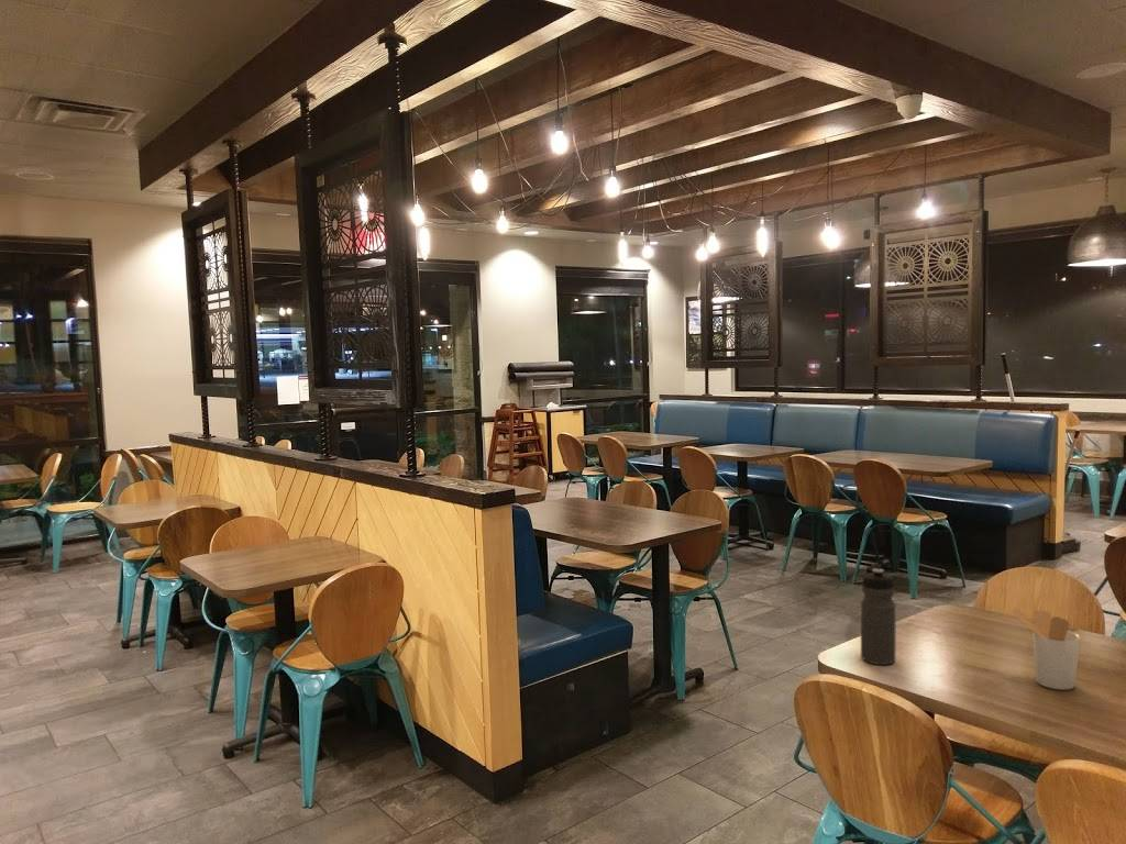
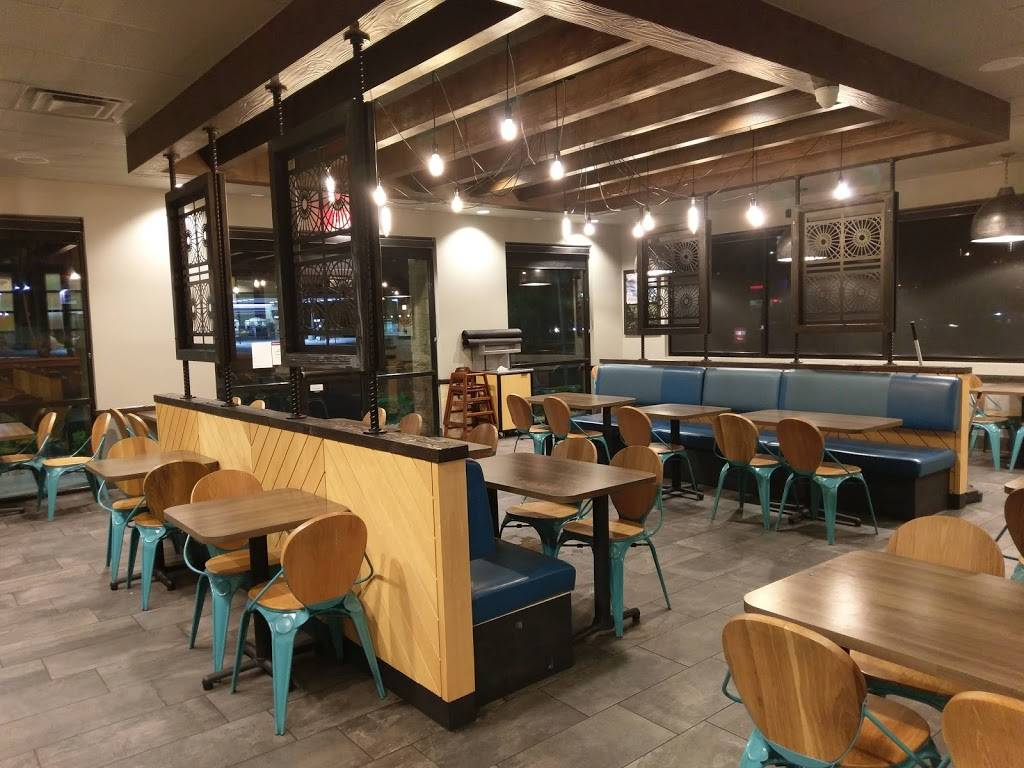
- utensil holder [1012,607,1081,691]
- water bottle [860,567,896,666]
